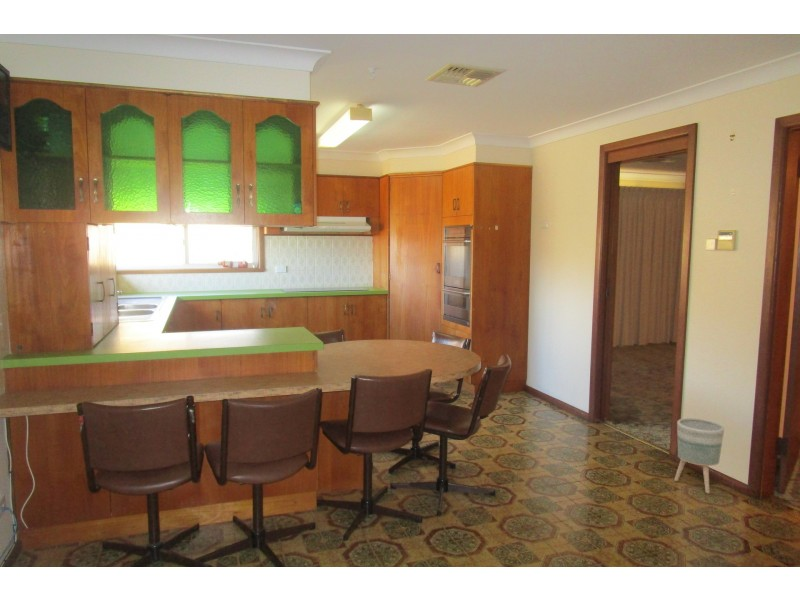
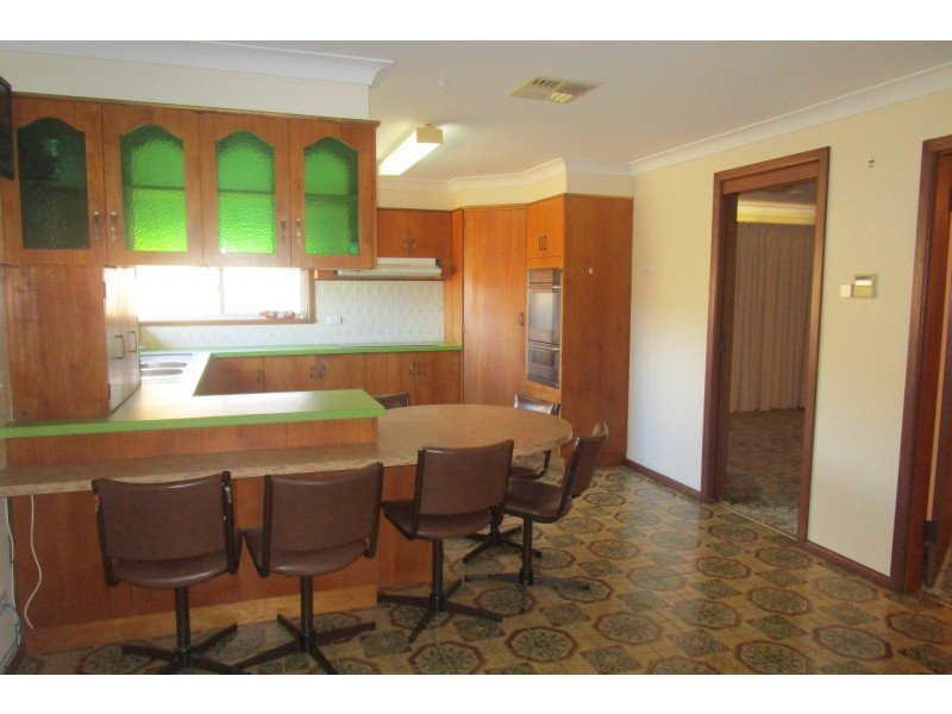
- planter [673,417,725,494]
